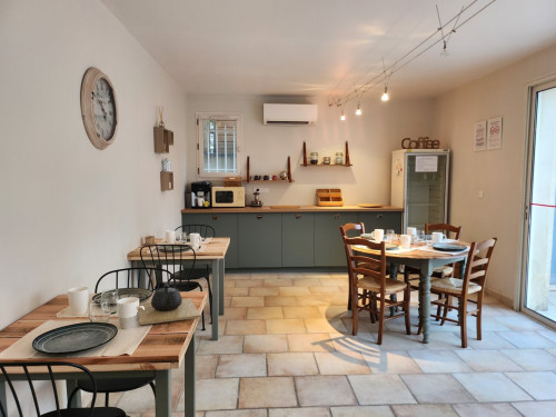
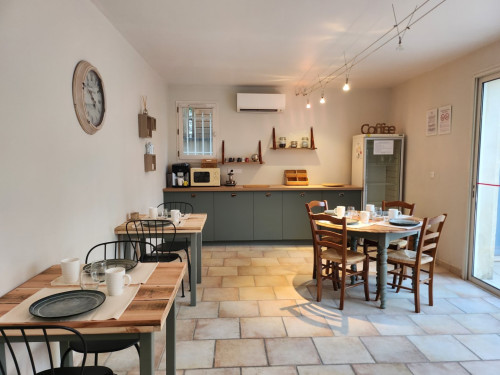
- teapot [137,284,201,326]
